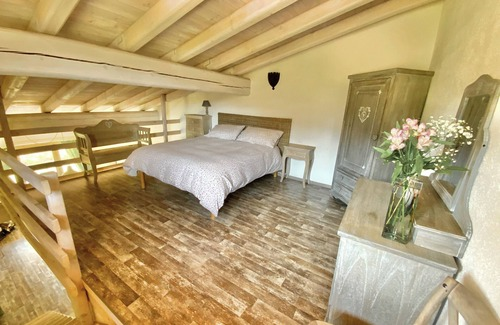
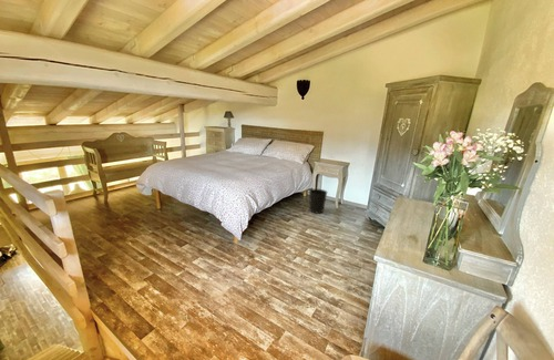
+ wastebasket [308,188,328,215]
